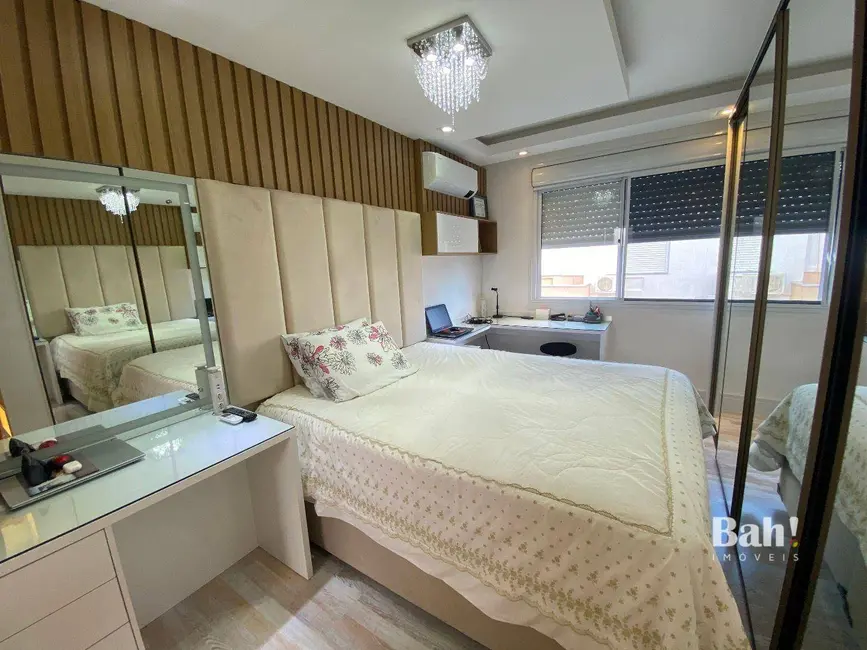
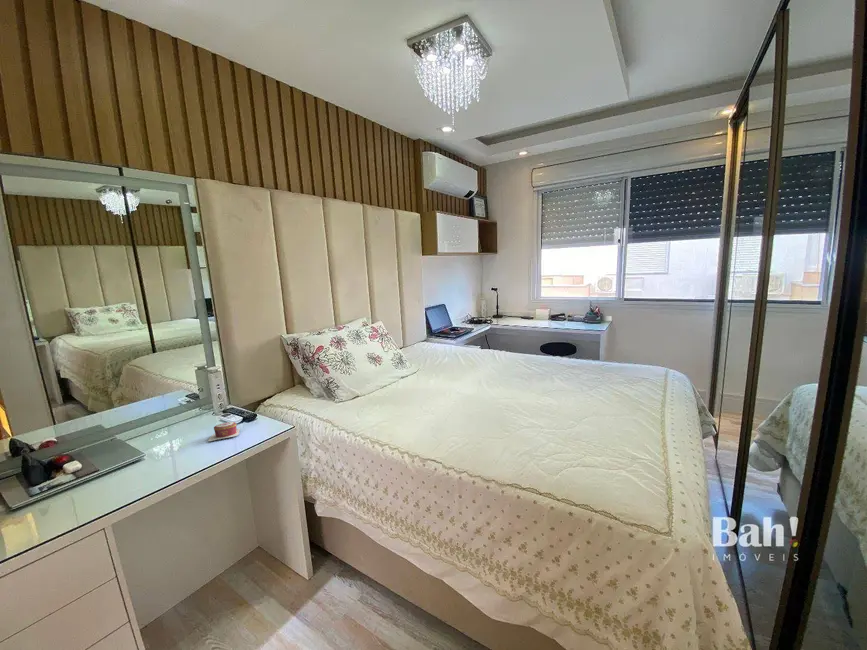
+ jewelry box [207,421,241,442]
